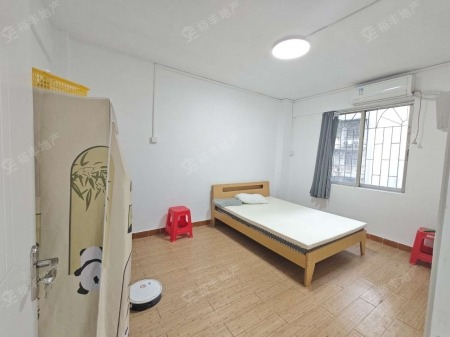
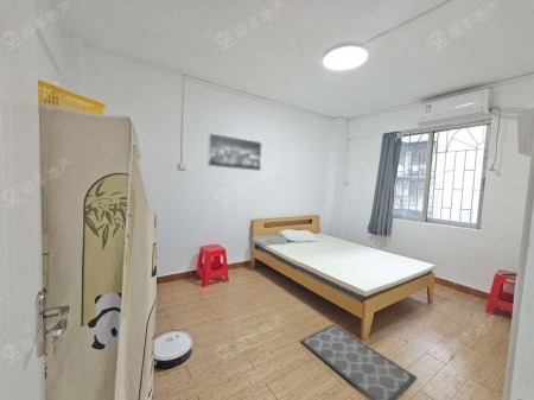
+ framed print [206,132,263,172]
+ bath mat [299,324,418,400]
